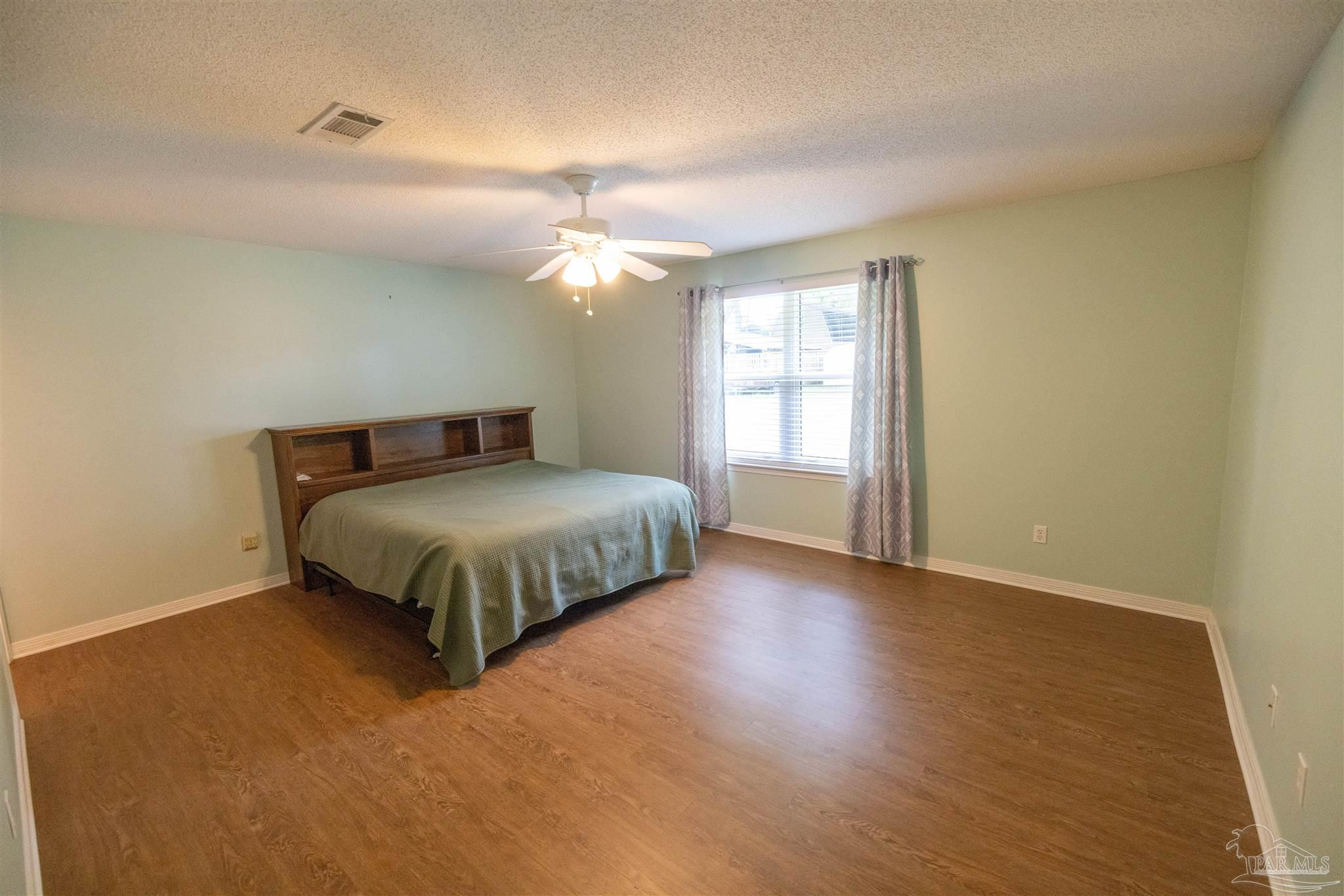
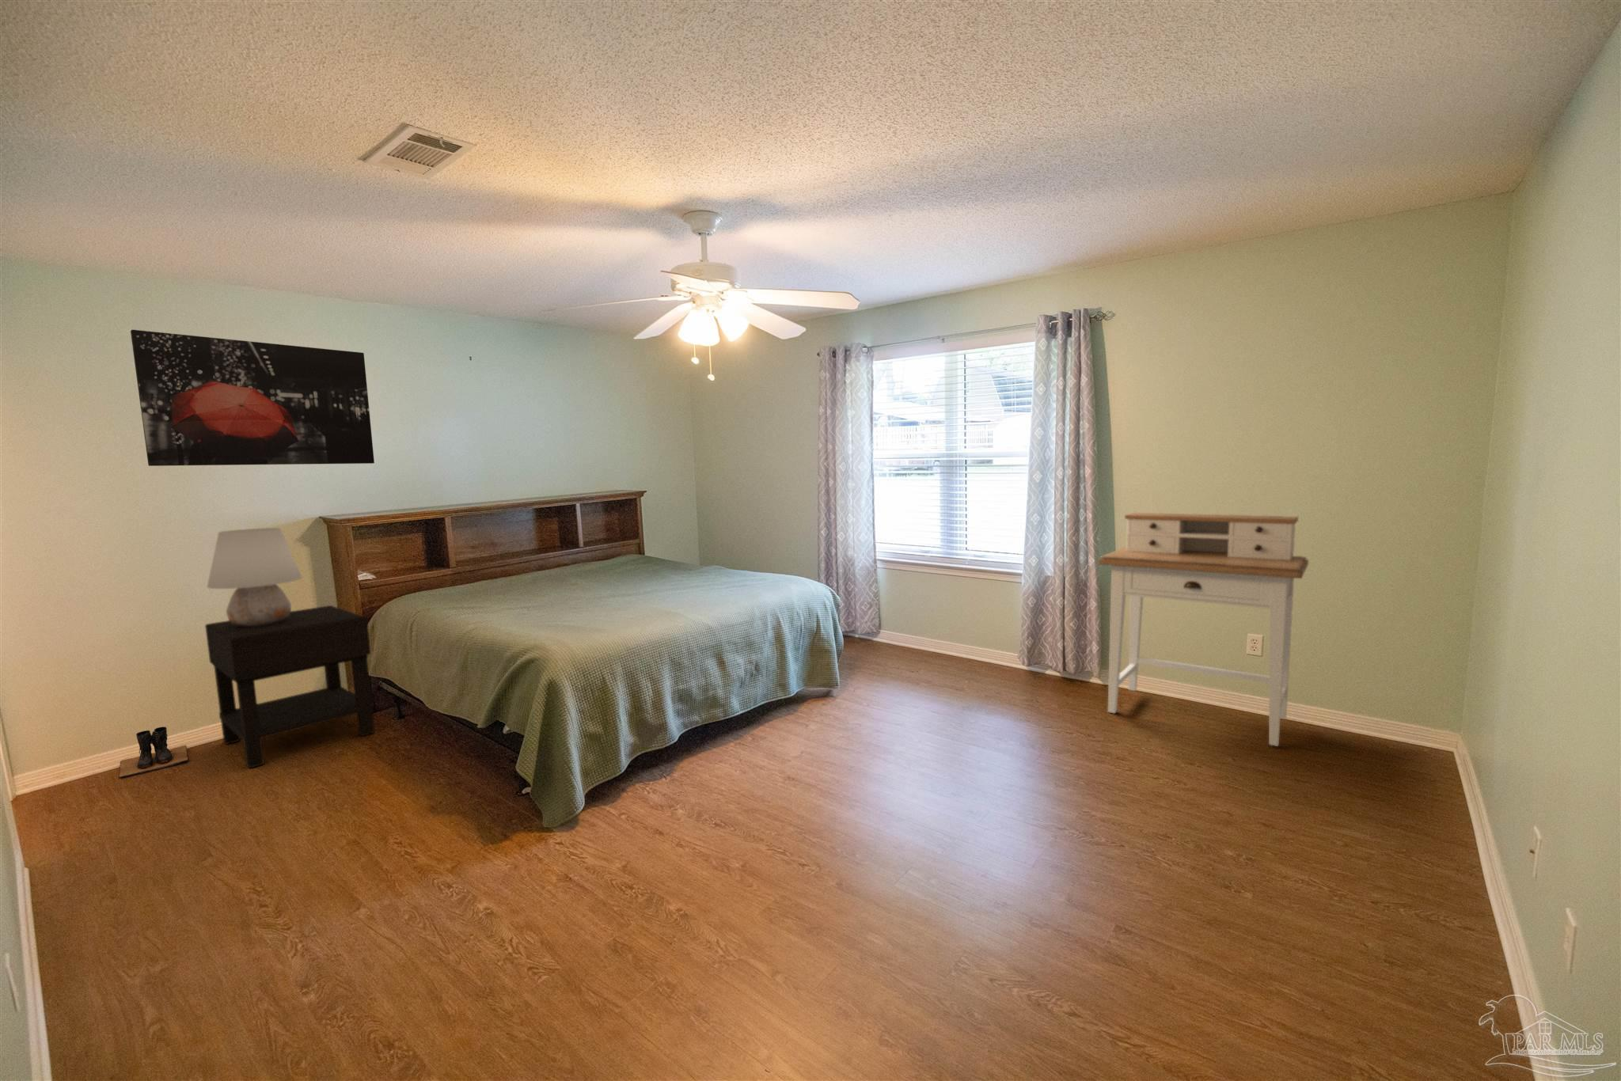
+ wall art [130,329,375,467]
+ nightstand [204,604,375,770]
+ boots [118,726,189,778]
+ table lamp [206,527,303,627]
+ desk [1098,512,1309,747]
